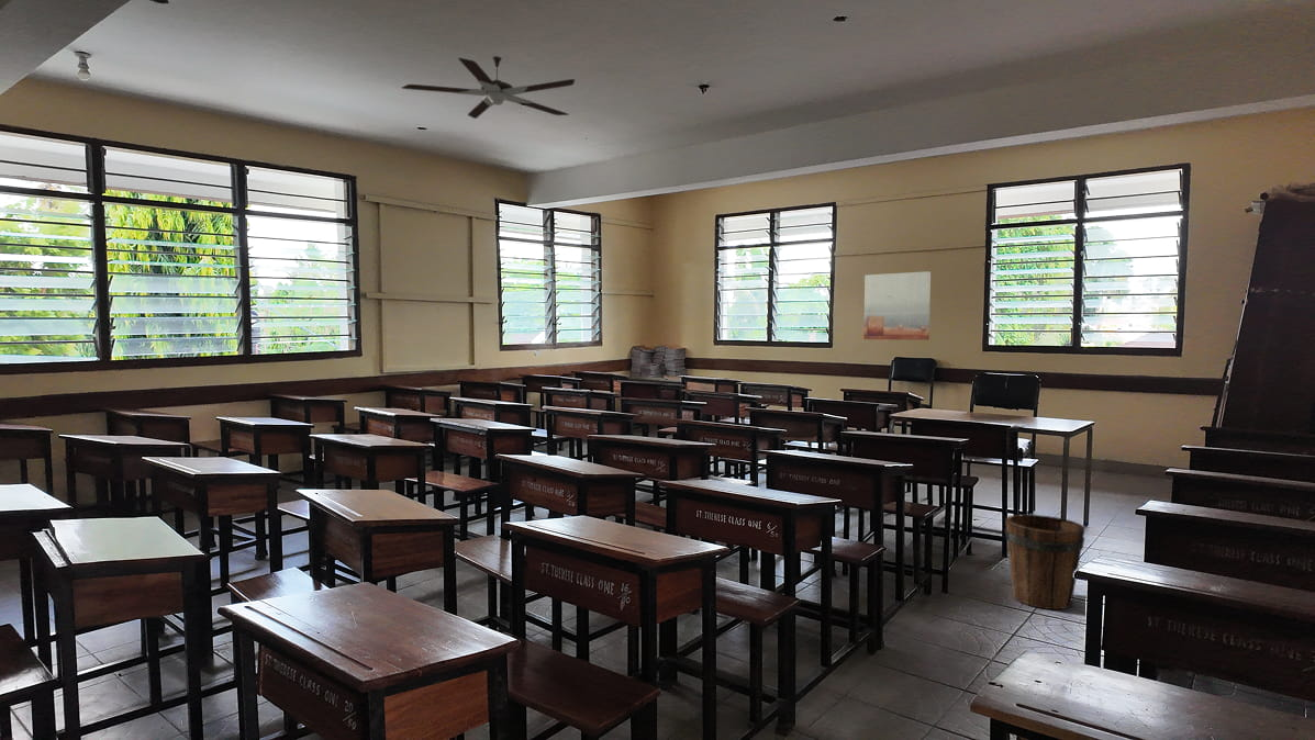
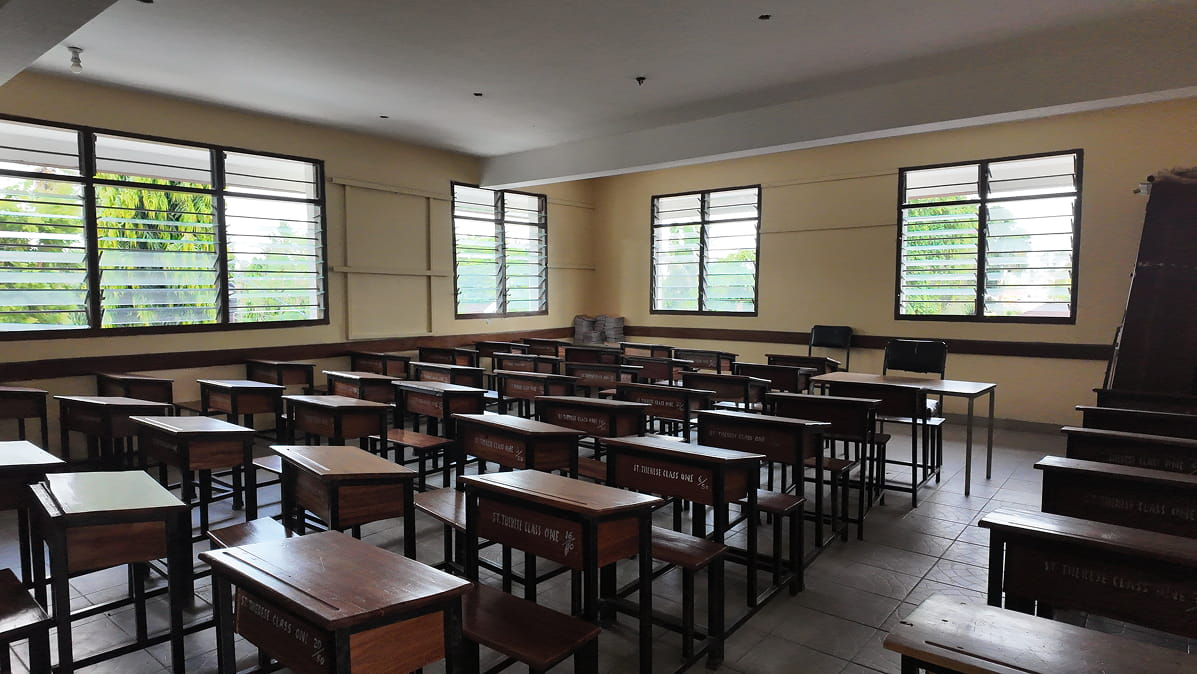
- bucket [1004,514,1086,610]
- wall art [862,270,932,341]
- ceiling fan [401,55,576,120]
